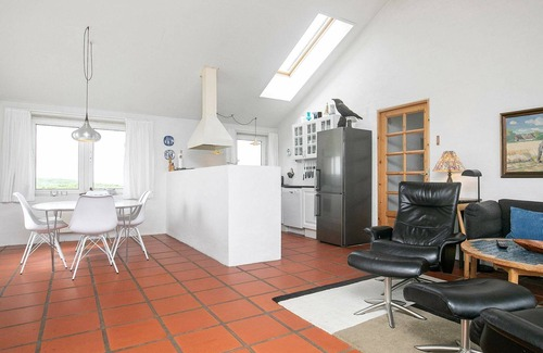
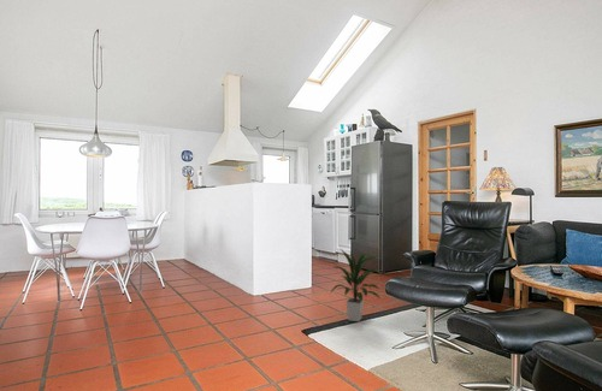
+ indoor plant [329,248,382,322]
